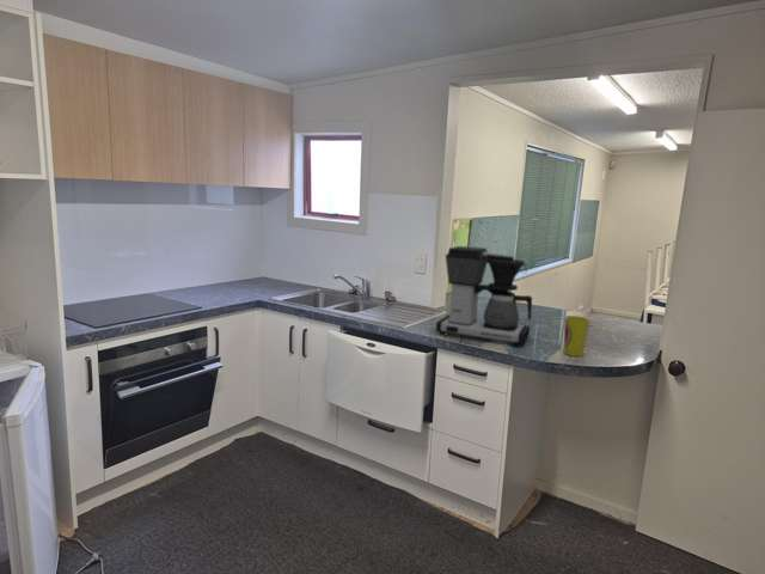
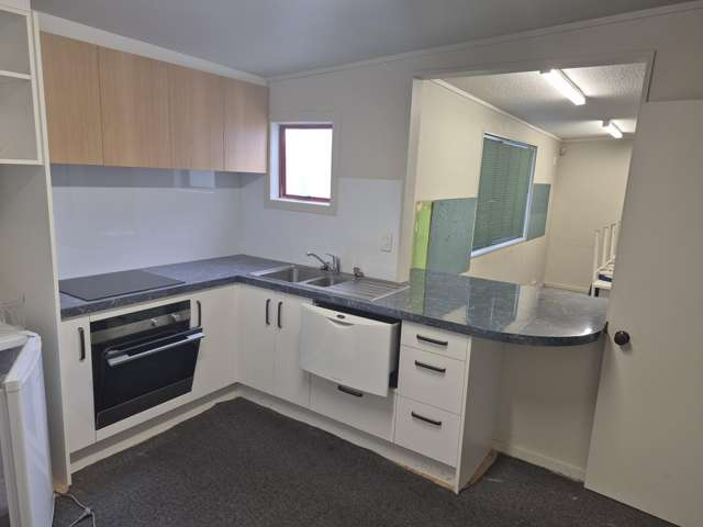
- cup [562,315,590,358]
- coffee maker [435,245,533,348]
